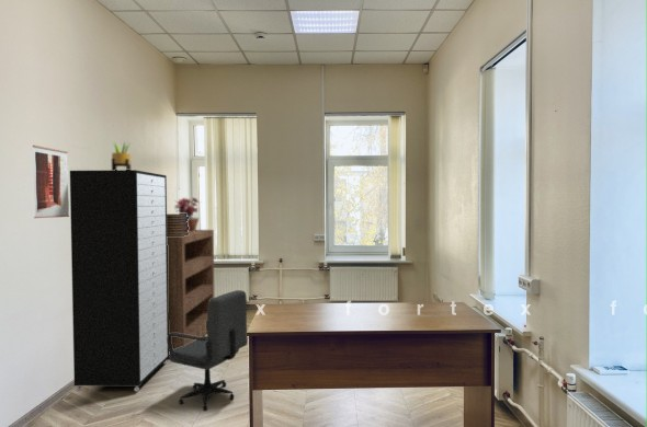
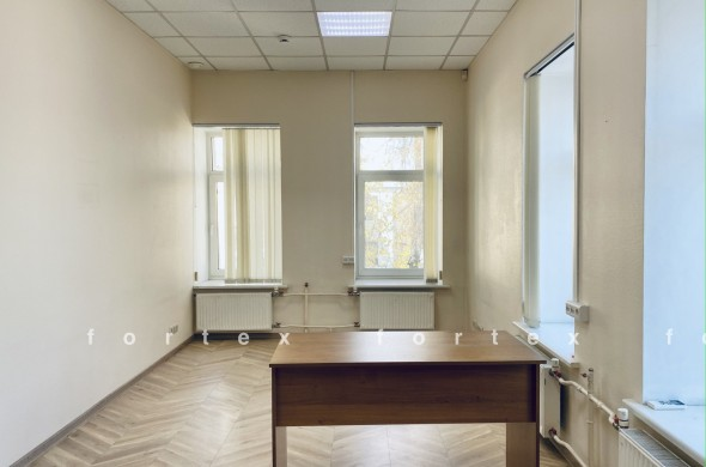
- potted plant [111,140,132,171]
- wall art [32,145,70,219]
- bookshelf [167,229,215,355]
- storage cabinet [69,169,169,393]
- office chair [167,289,249,412]
- potted plant [173,196,203,232]
- book stack [167,212,189,236]
